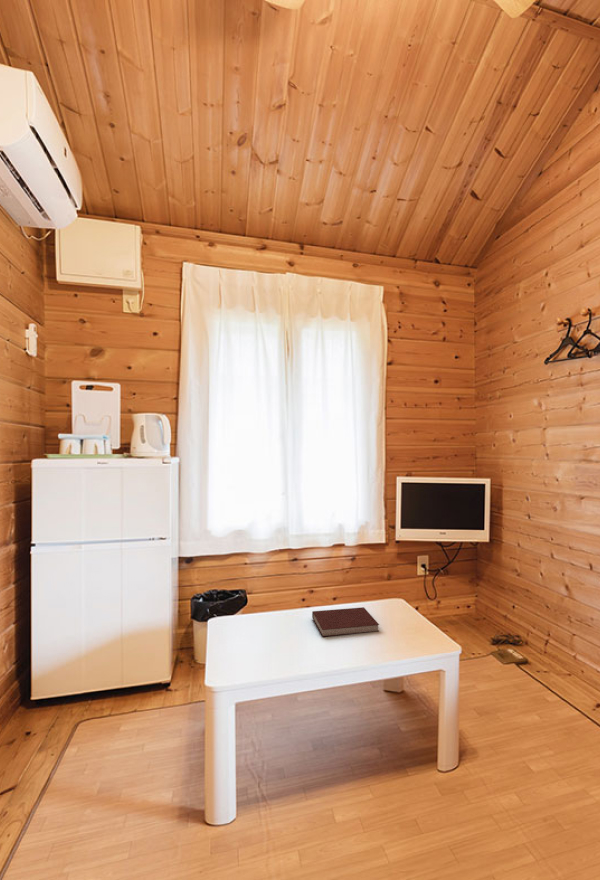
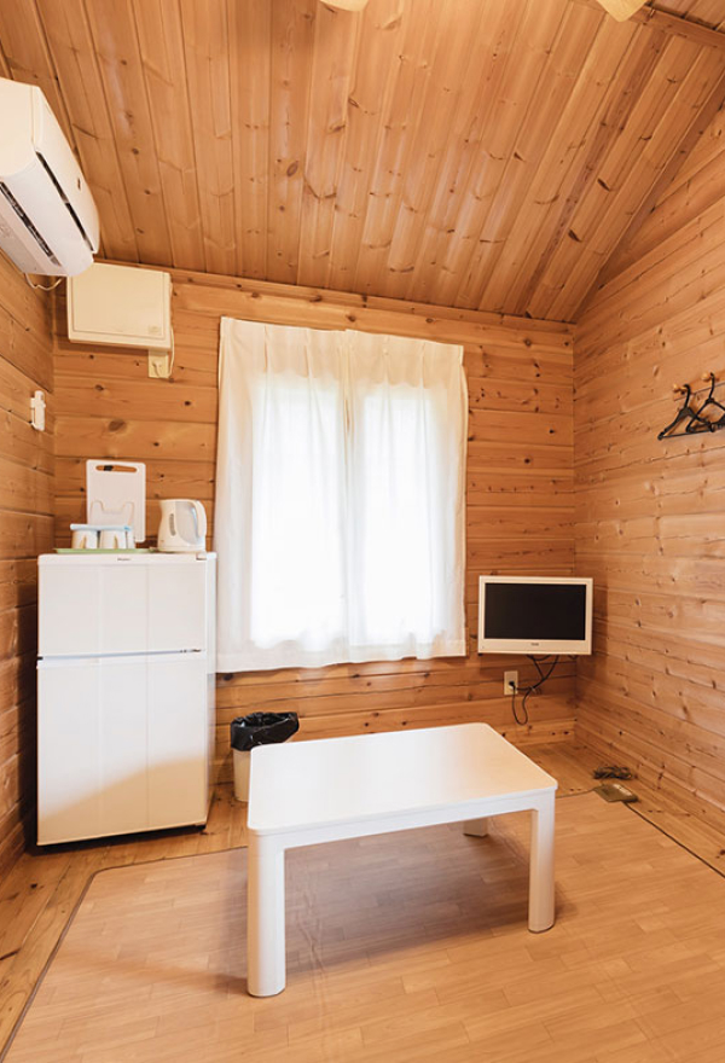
- notebook [311,606,380,638]
